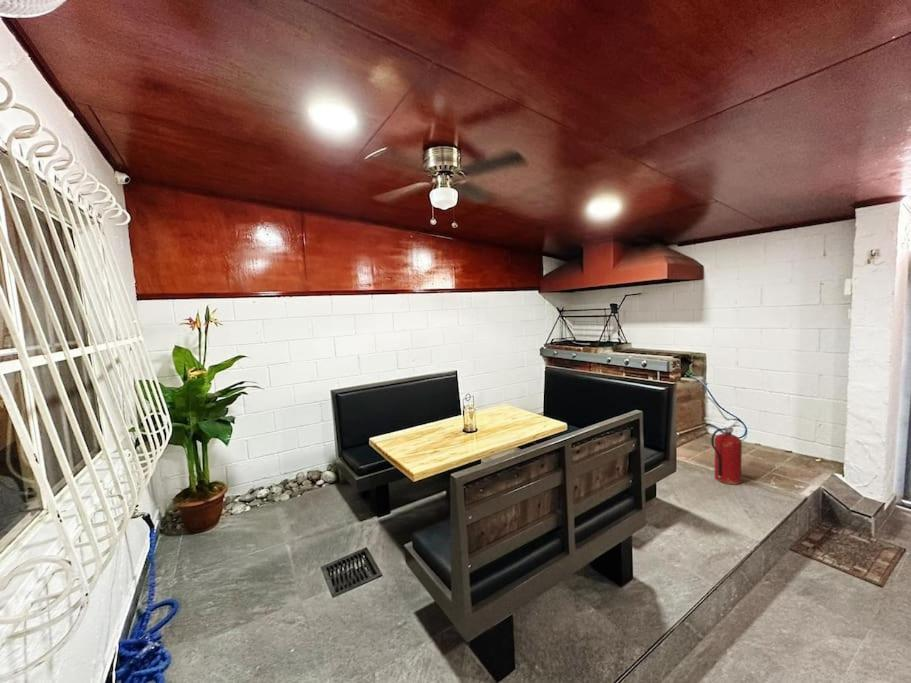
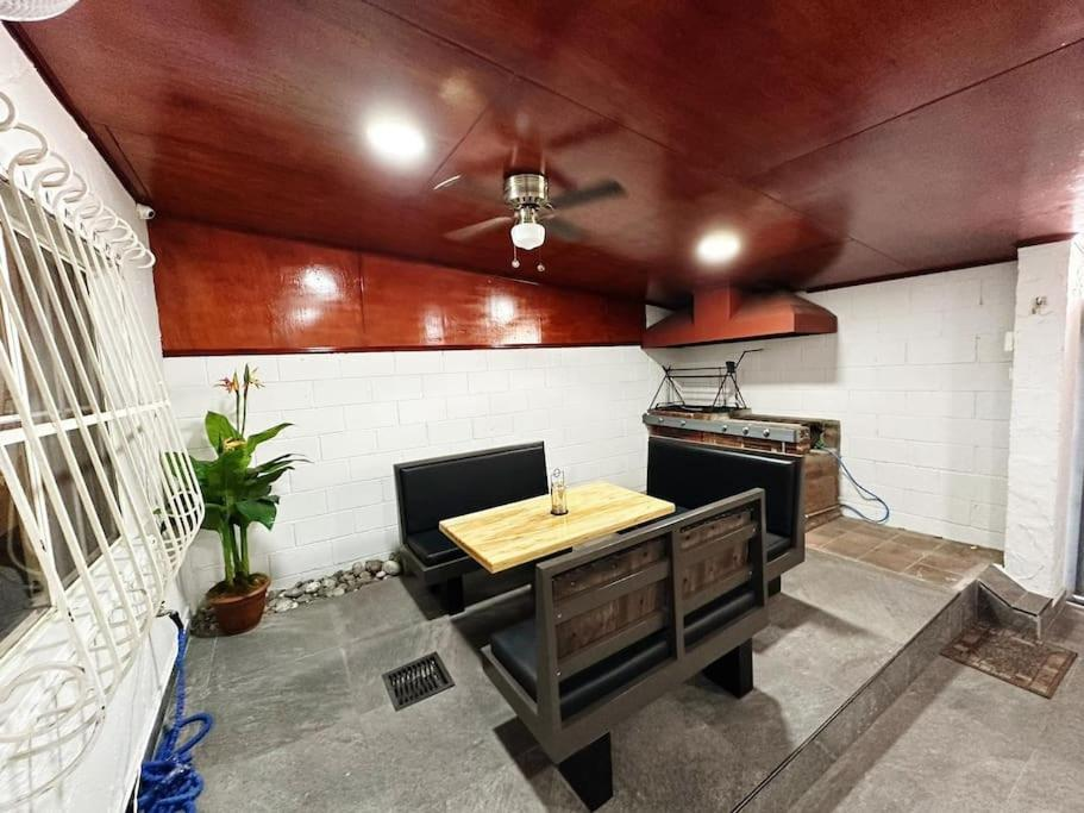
- fire extinguisher [710,419,743,486]
